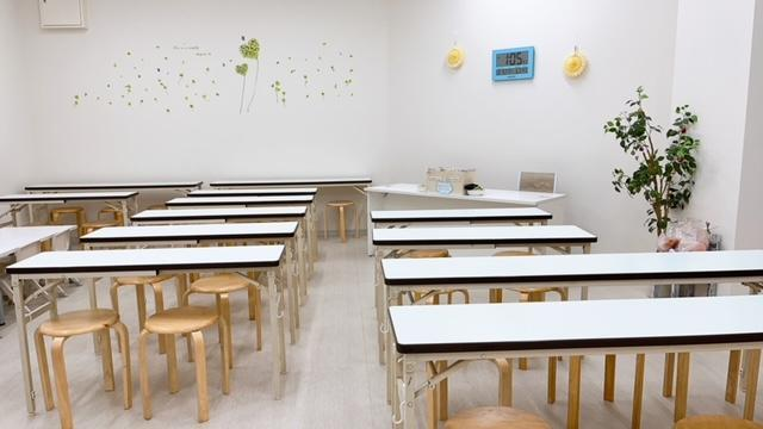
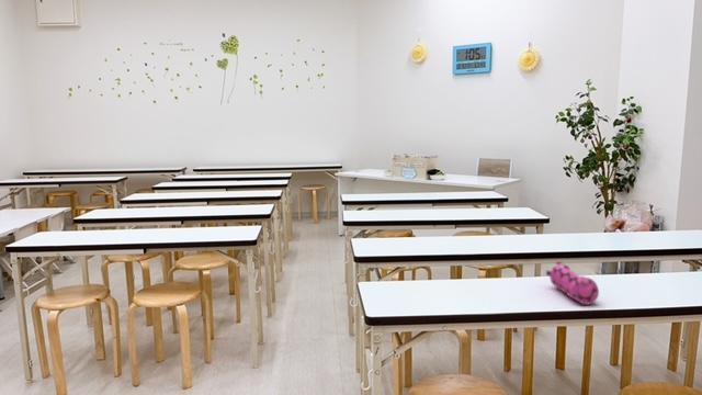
+ pencil case [545,260,600,306]
